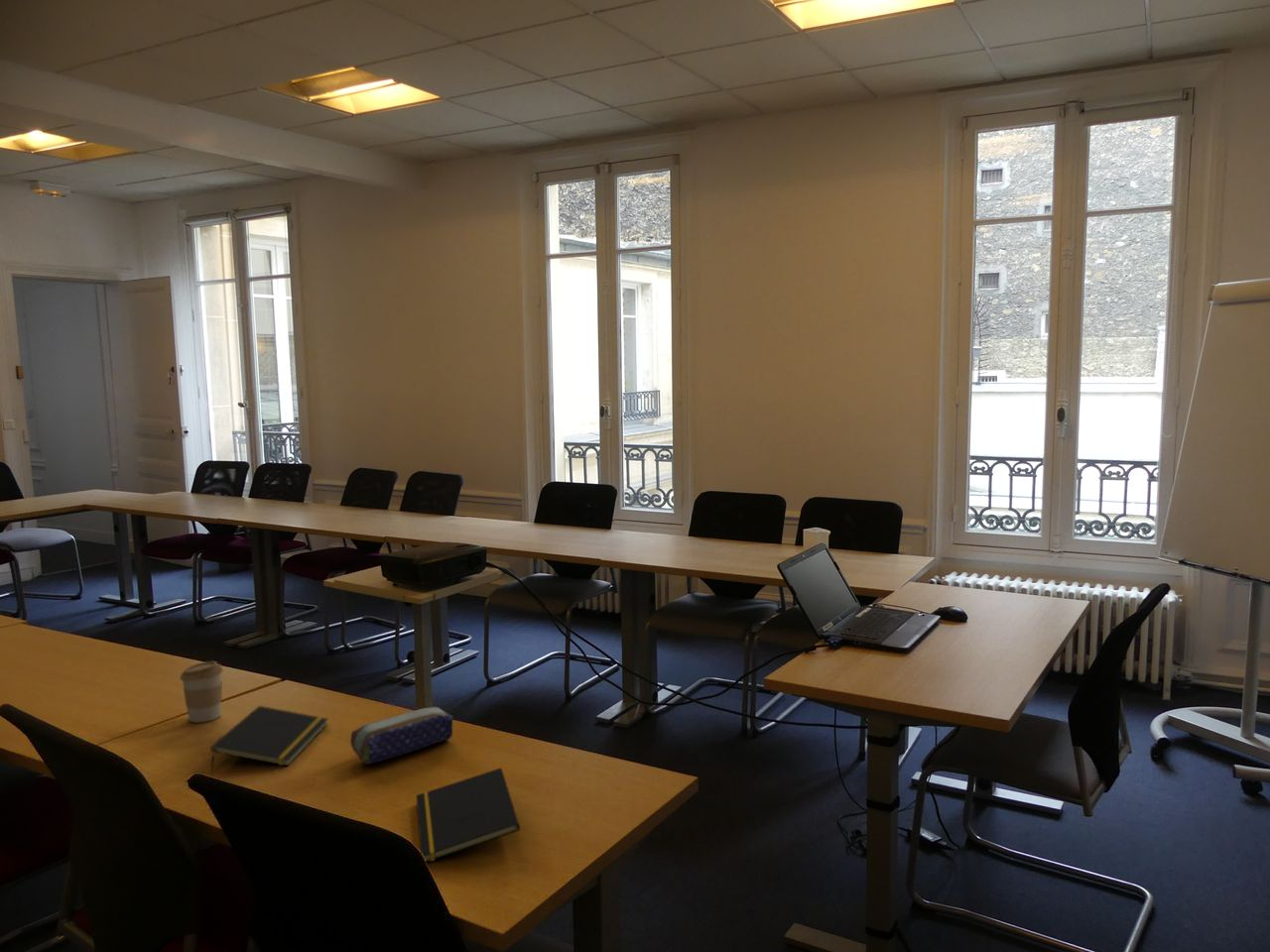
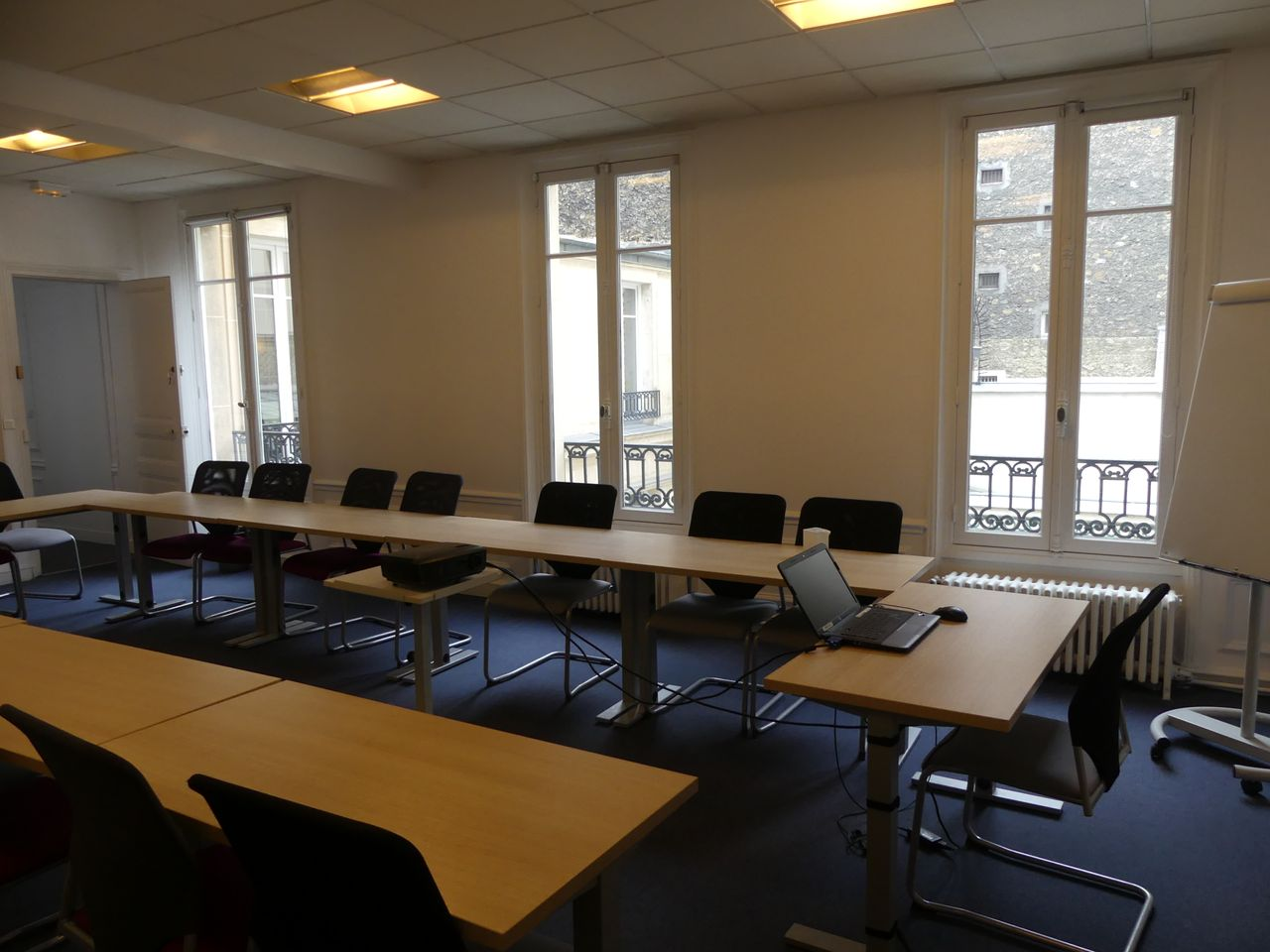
- coffee cup [180,660,224,723]
- notepad [209,705,329,769]
- pencil case [349,706,454,766]
- notepad [416,767,521,864]
